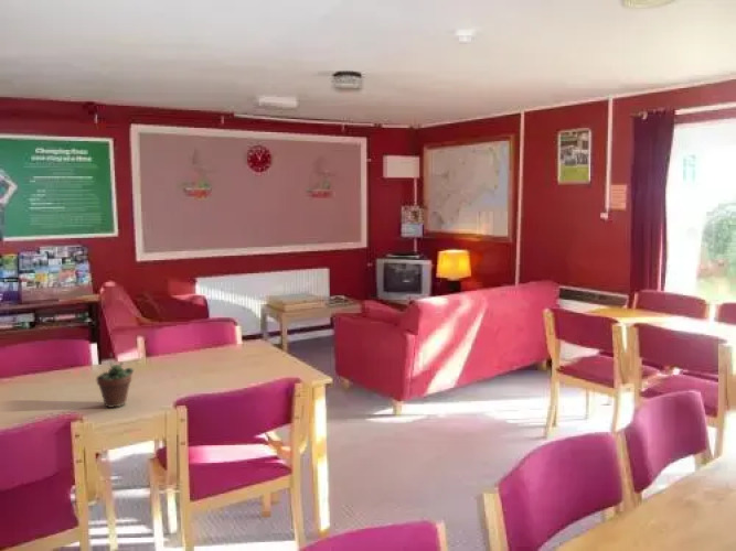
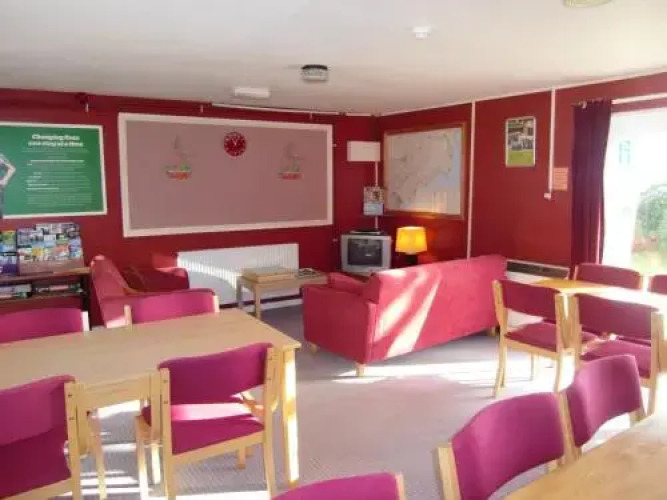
- succulent plant [95,350,135,409]
